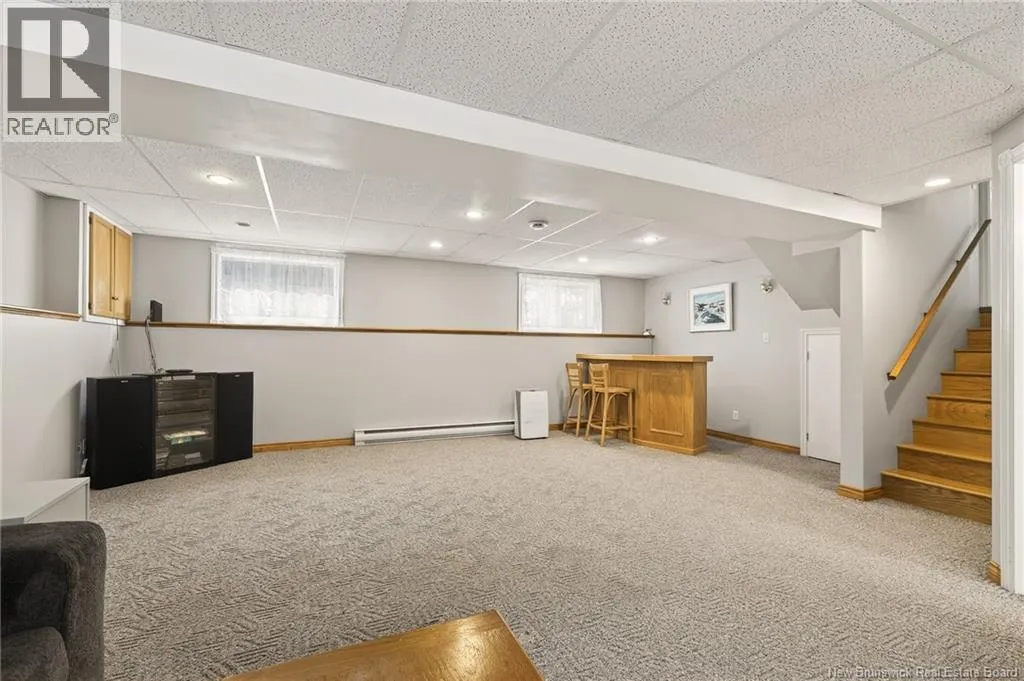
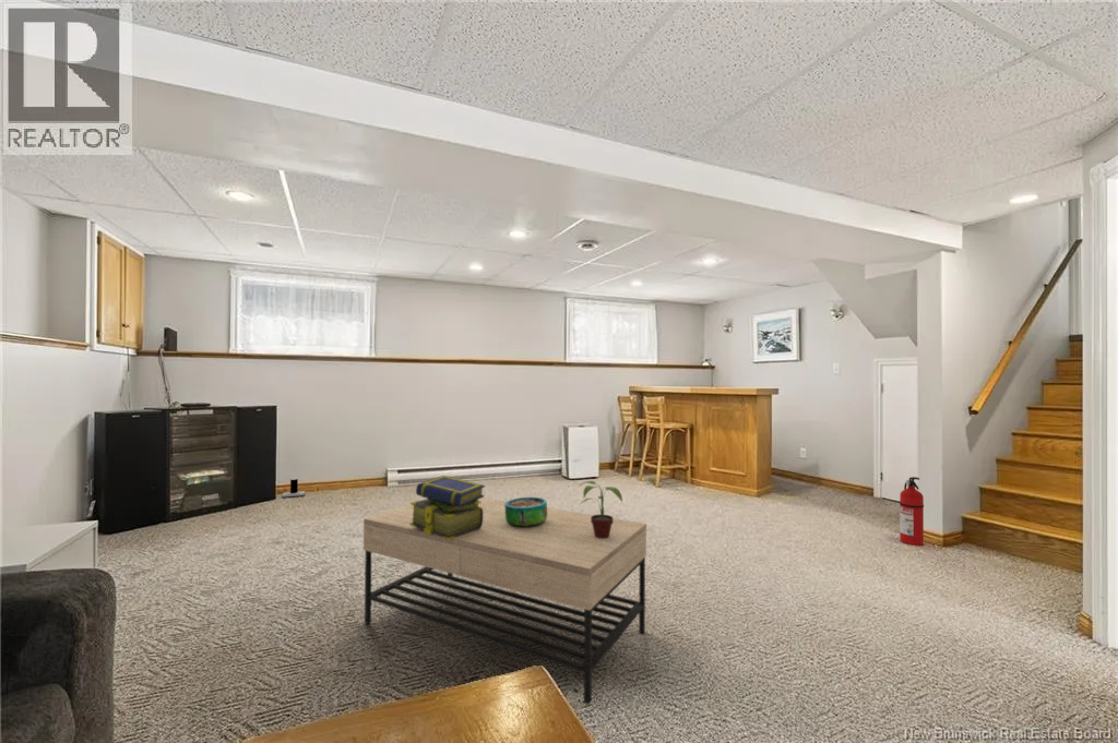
+ decorative bowl [504,495,548,528]
+ coffee table [362,496,647,705]
+ stack of books [409,475,486,540]
+ potted plant [578,480,623,539]
+ fire extinguisher [899,476,925,547]
+ speaker [282,477,307,499]
